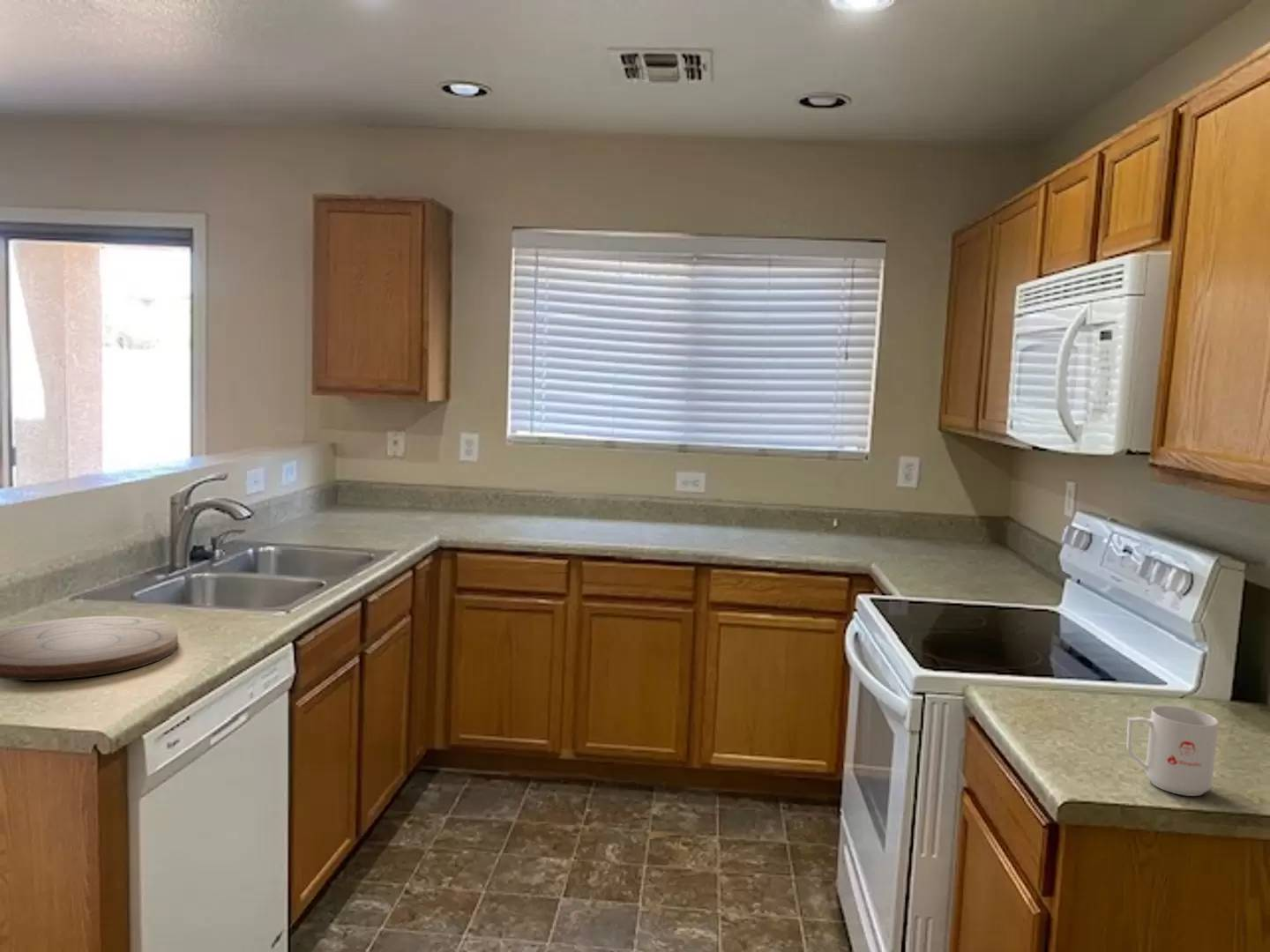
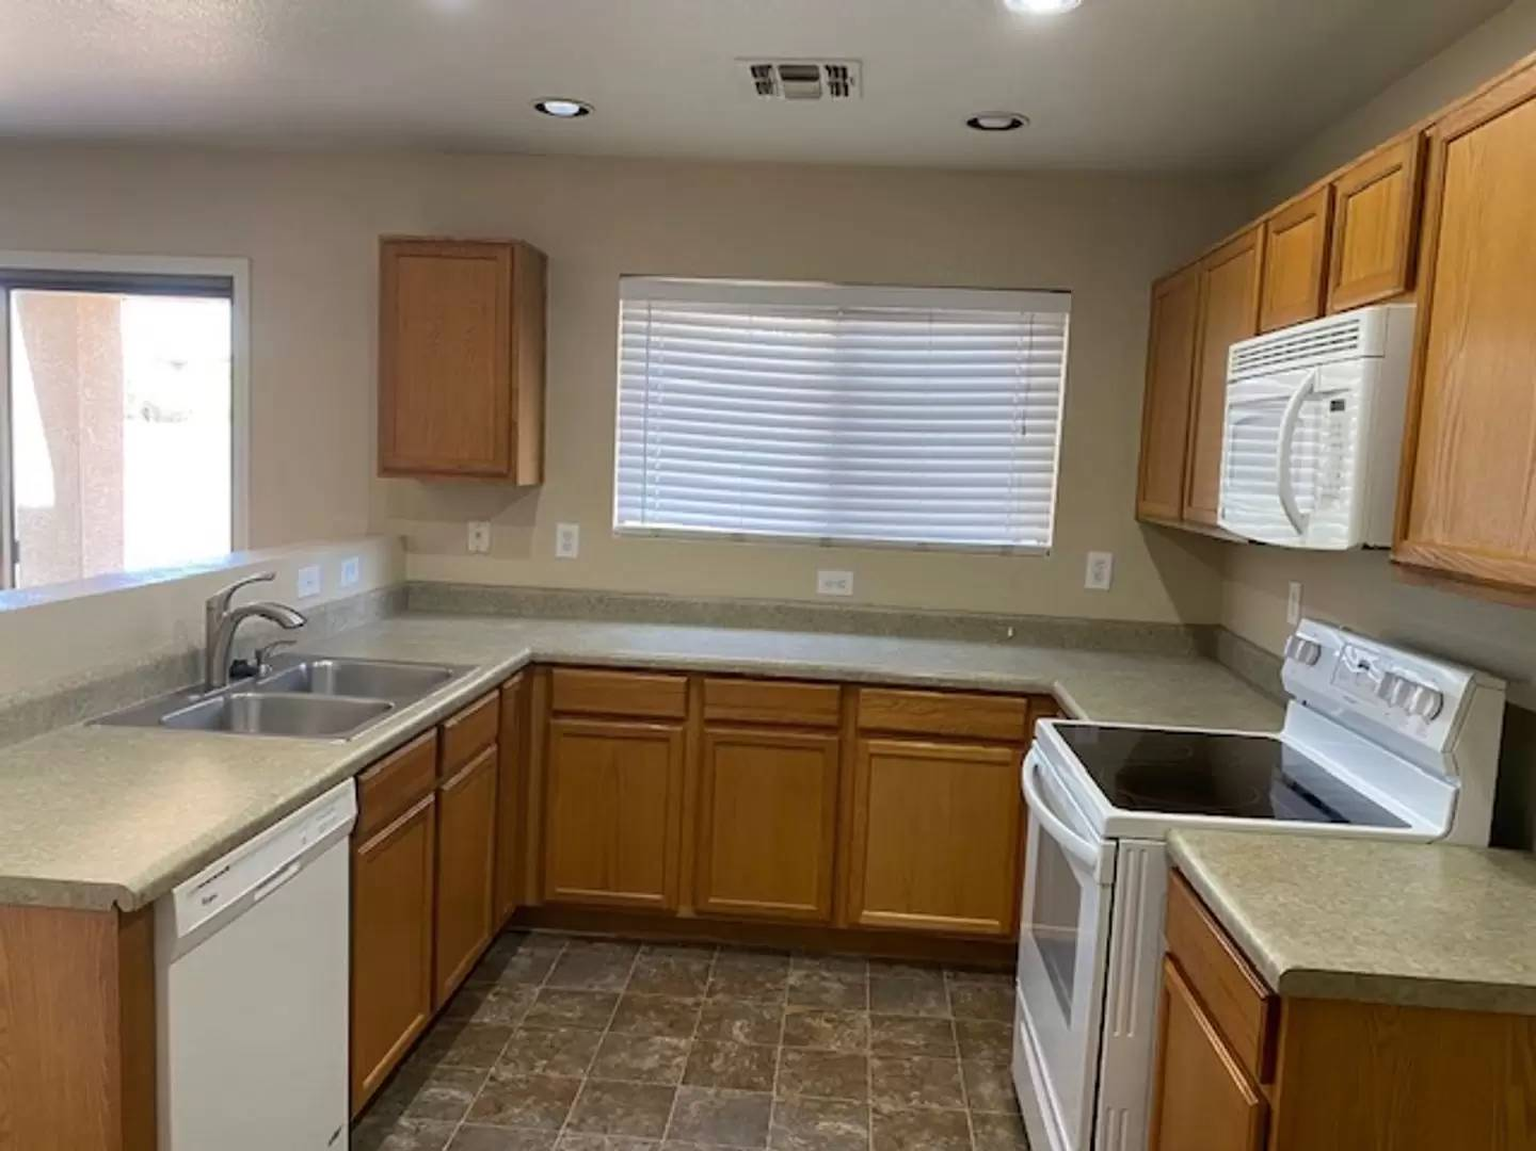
- cutting board [0,615,179,681]
- mug [1125,704,1220,797]
